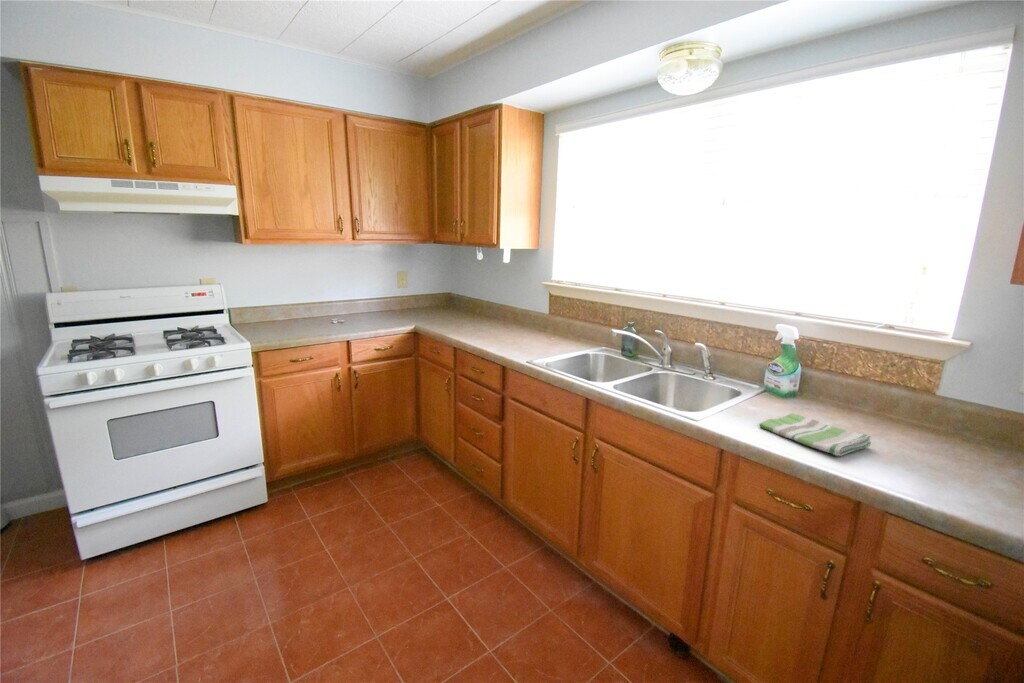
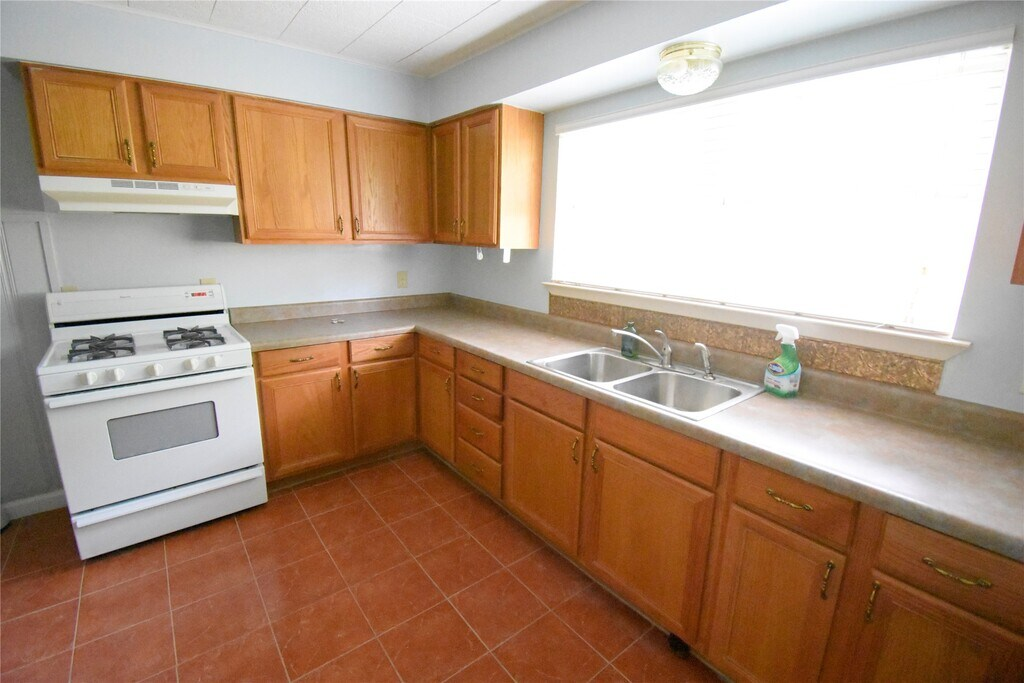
- dish towel [758,412,872,457]
